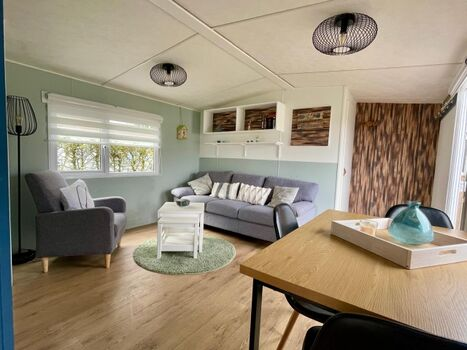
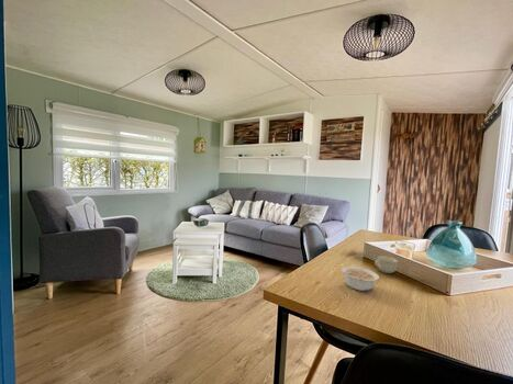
+ legume [341,266,380,292]
+ cup [373,255,399,274]
